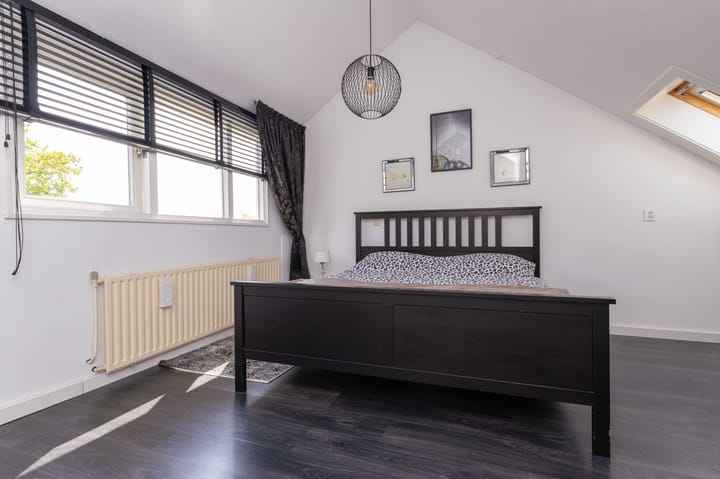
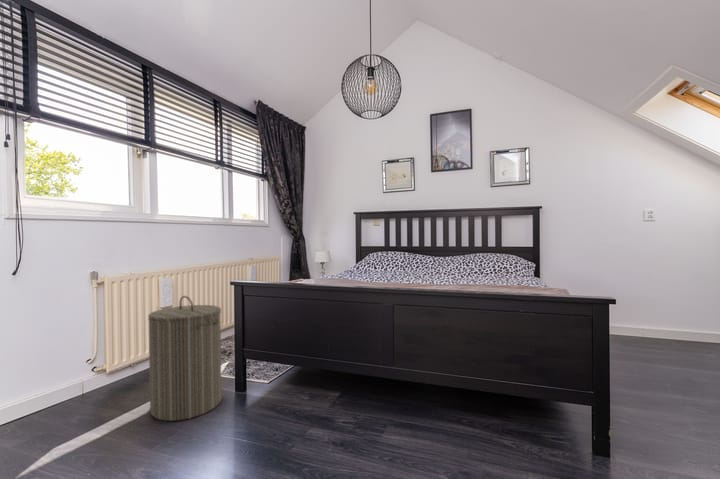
+ laundry hamper [147,295,223,422]
